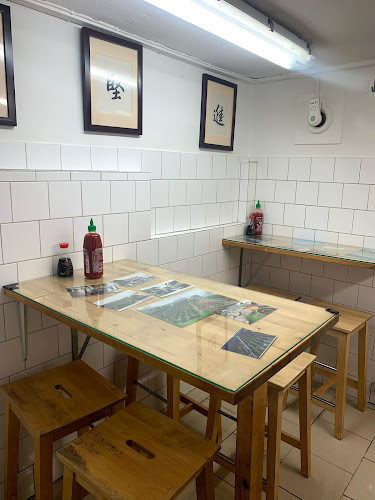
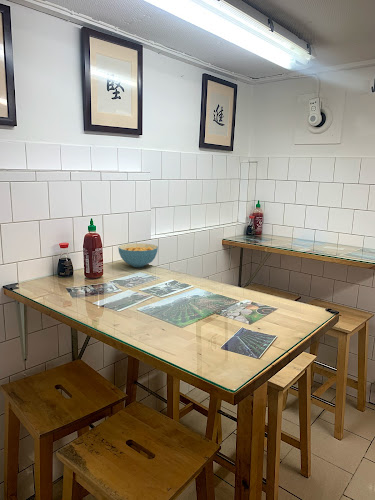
+ cereal bowl [117,242,159,268]
